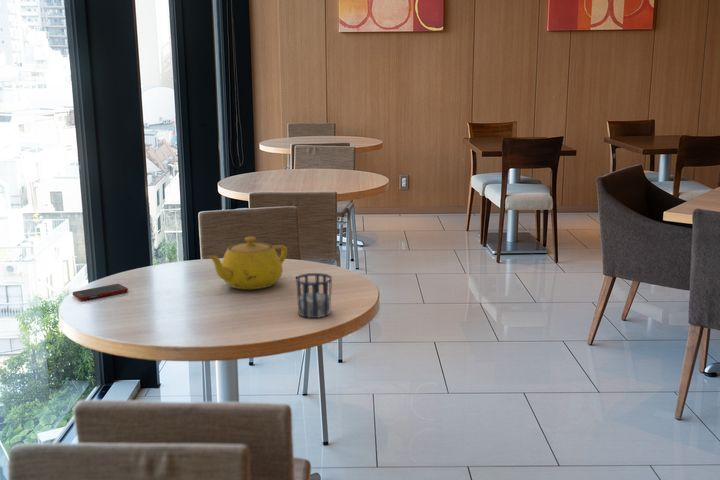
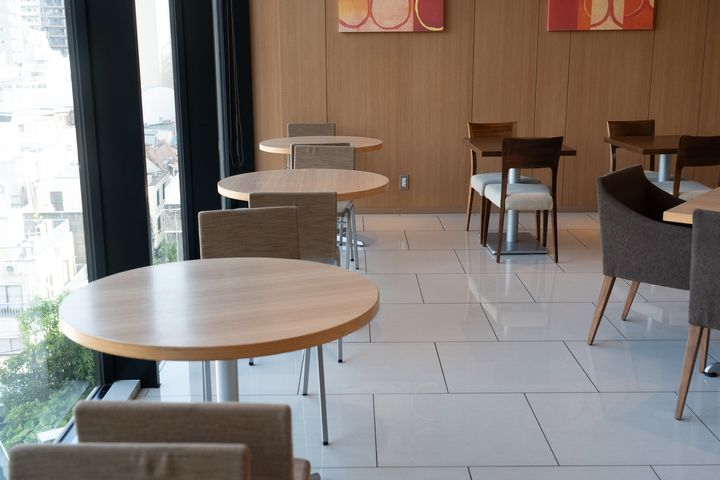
- cup [295,272,333,319]
- teapot [205,236,288,290]
- cell phone [71,283,129,301]
